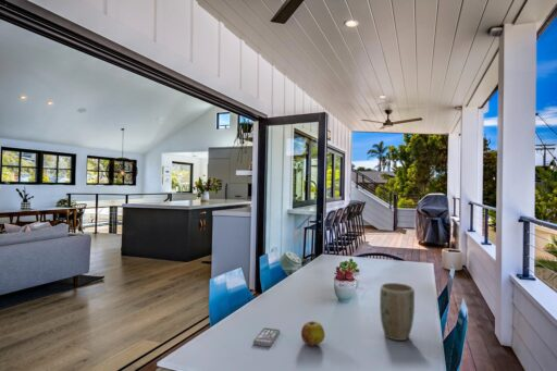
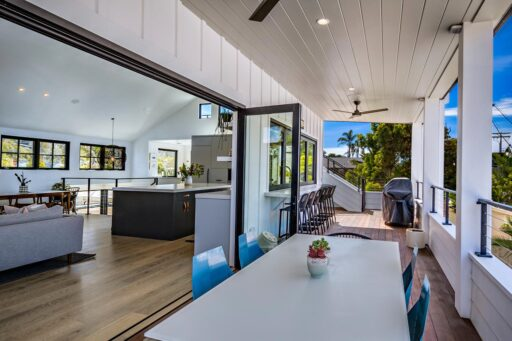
- smartphone [252,326,281,347]
- fruit [300,320,326,347]
- plant pot [379,282,416,342]
